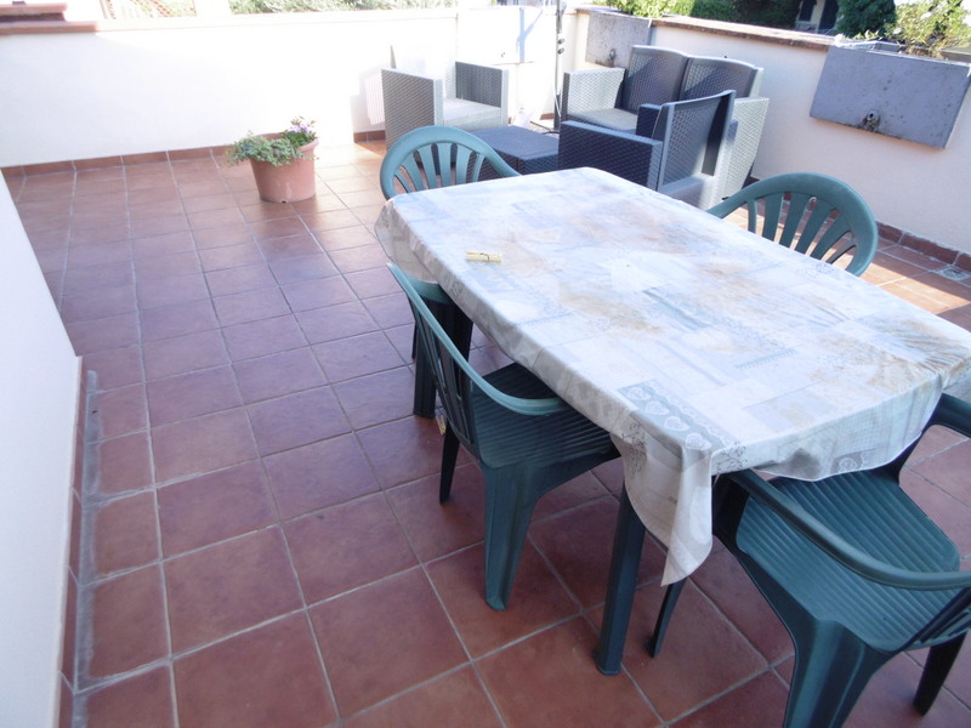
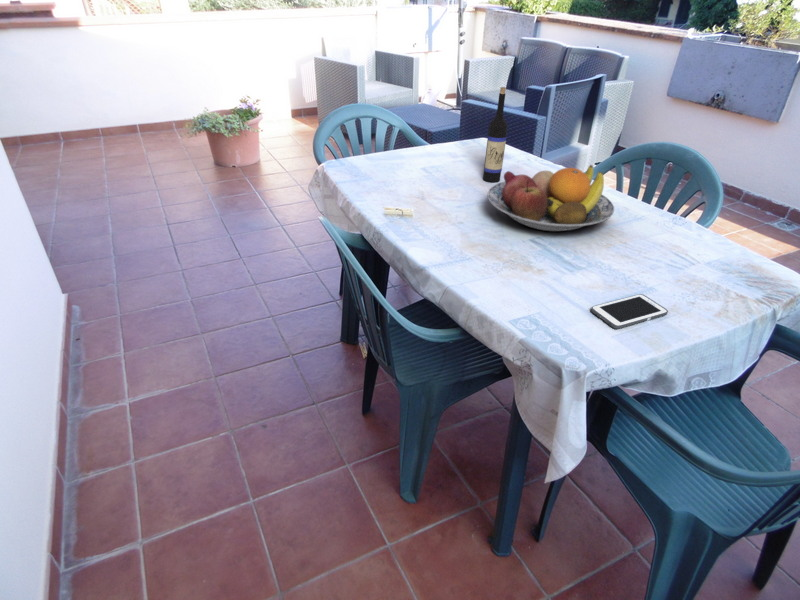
+ fruit bowl [486,164,615,232]
+ wine bottle [482,86,508,183]
+ cell phone [590,293,669,330]
